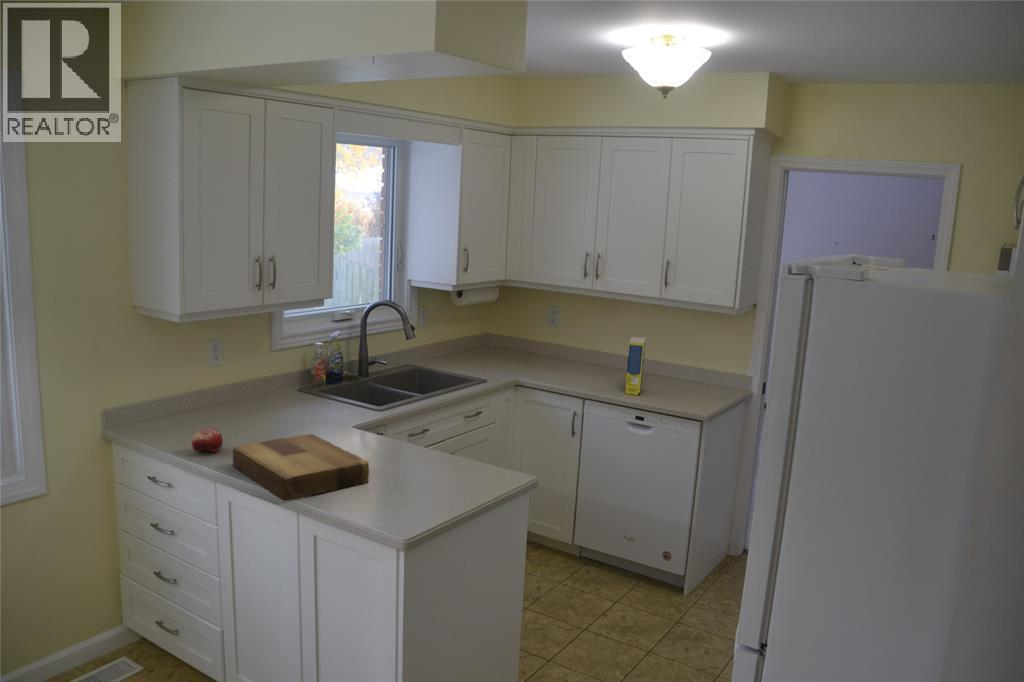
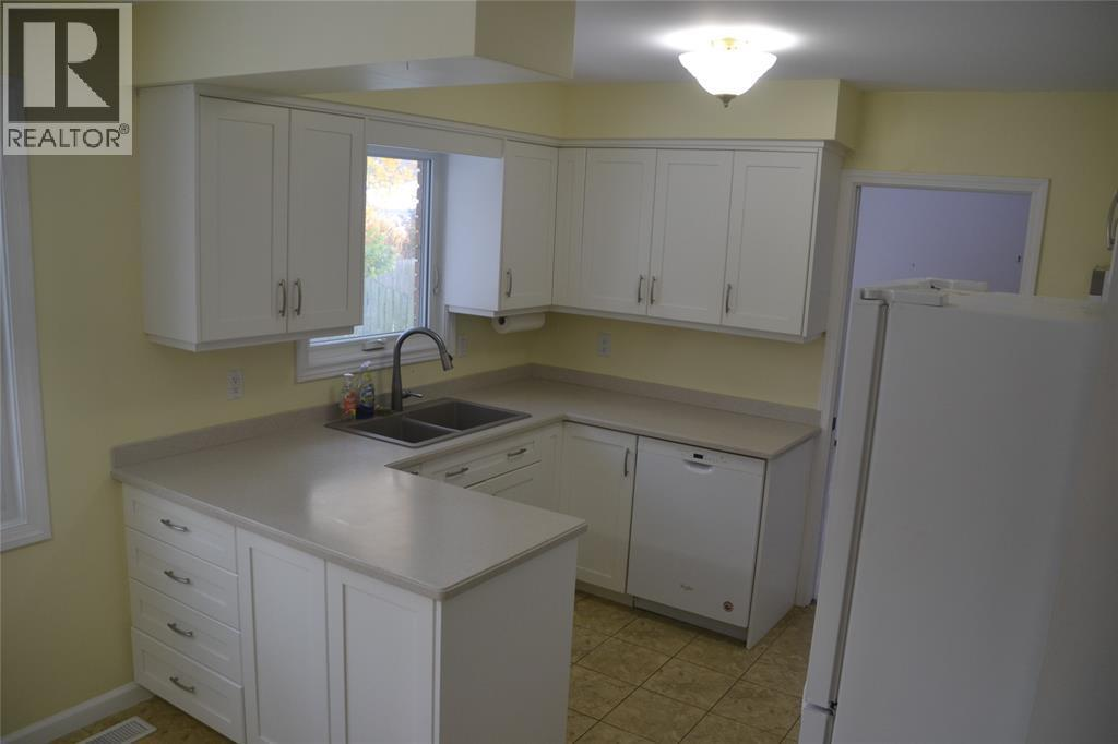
- cutting board [232,433,370,502]
- fruit [191,427,223,453]
- legume [624,336,647,396]
